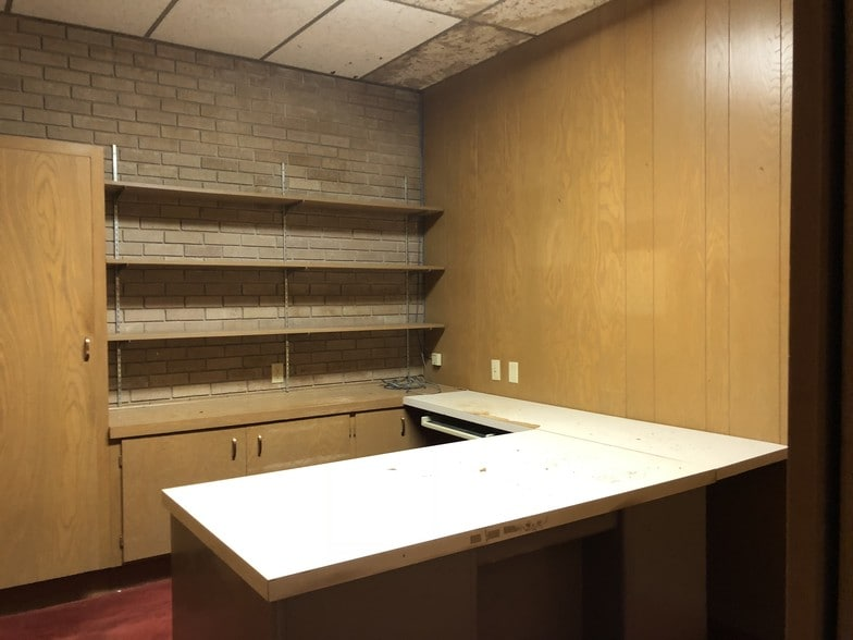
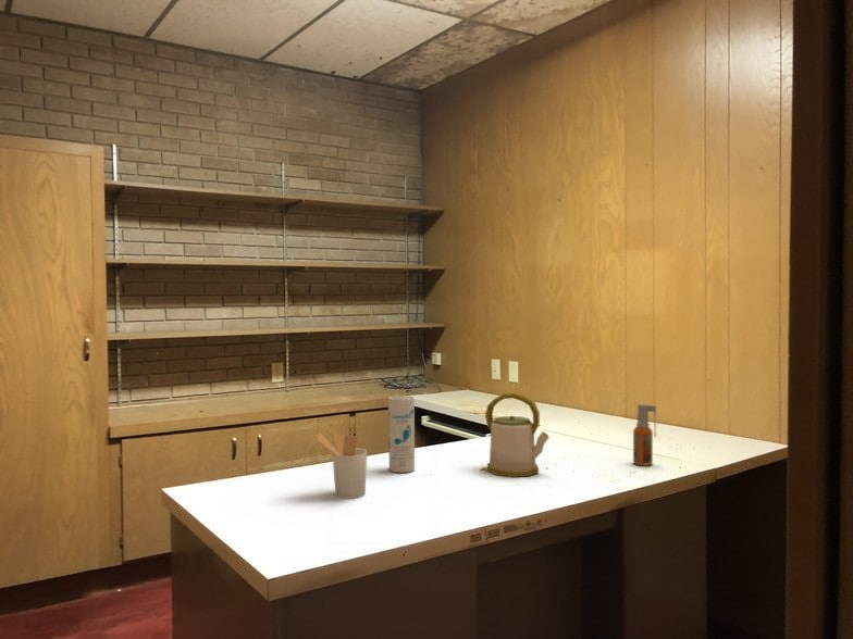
+ utensil holder [313,433,369,500]
+ kettle [484,391,551,478]
+ spray bottle [632,403,657,467]
+ canister [387,394,416,474]
